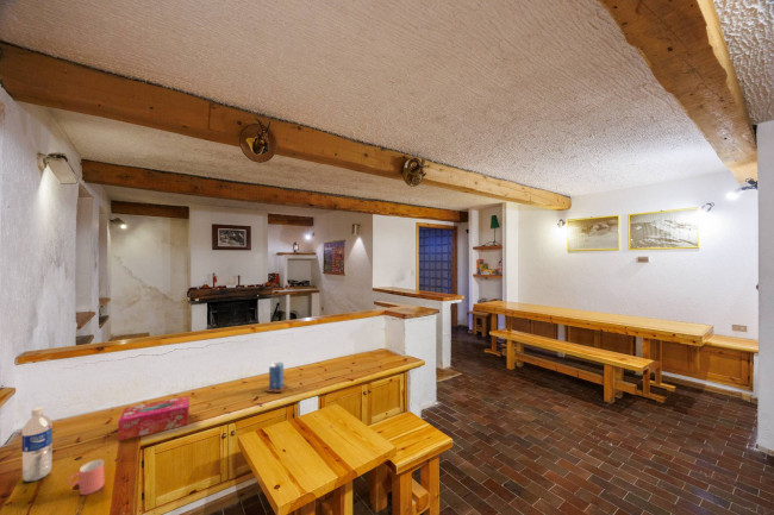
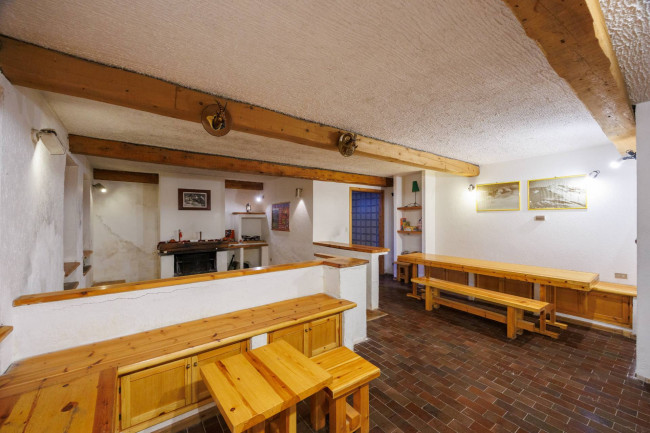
- candle [264,360,289,394]
- cup [67,459,105,496]
- tissue box [117,395,191,441]
- water bottle [20,406,54,483]
